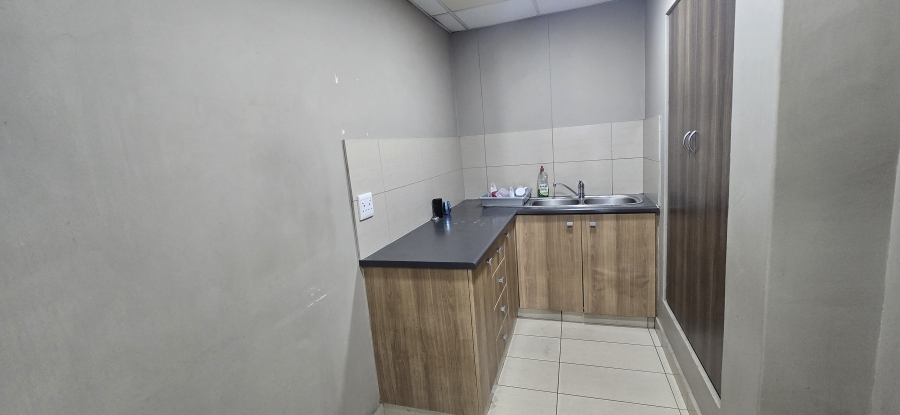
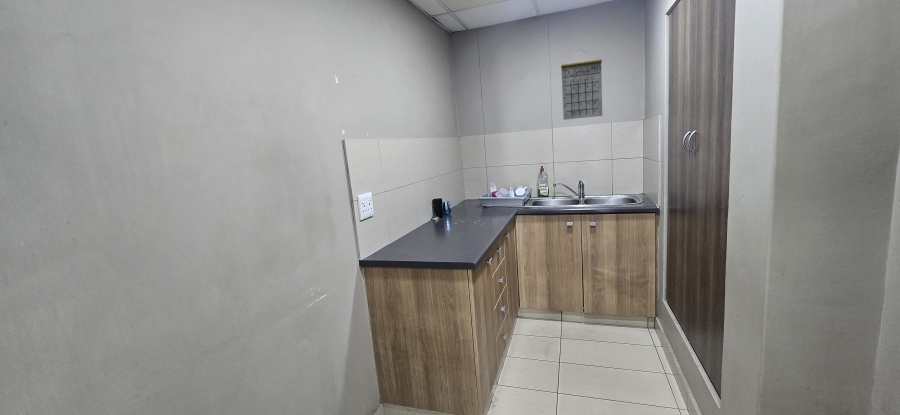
+ calendar [560,48,603,121]
